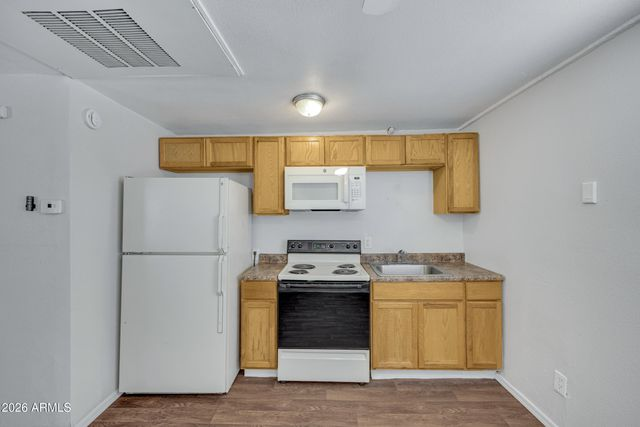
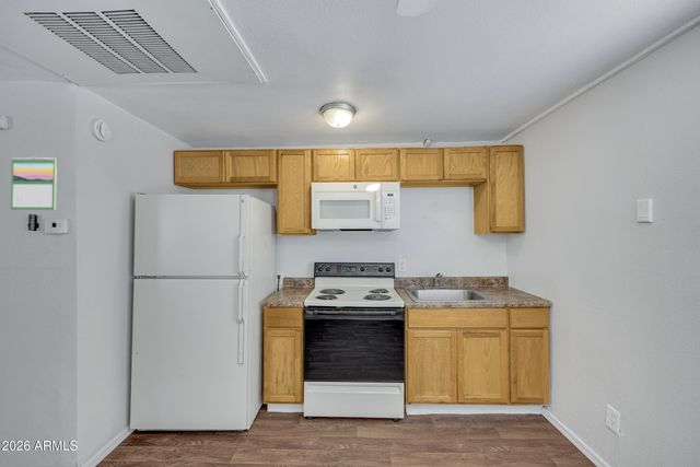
+ calendar [10,156,58,211]
